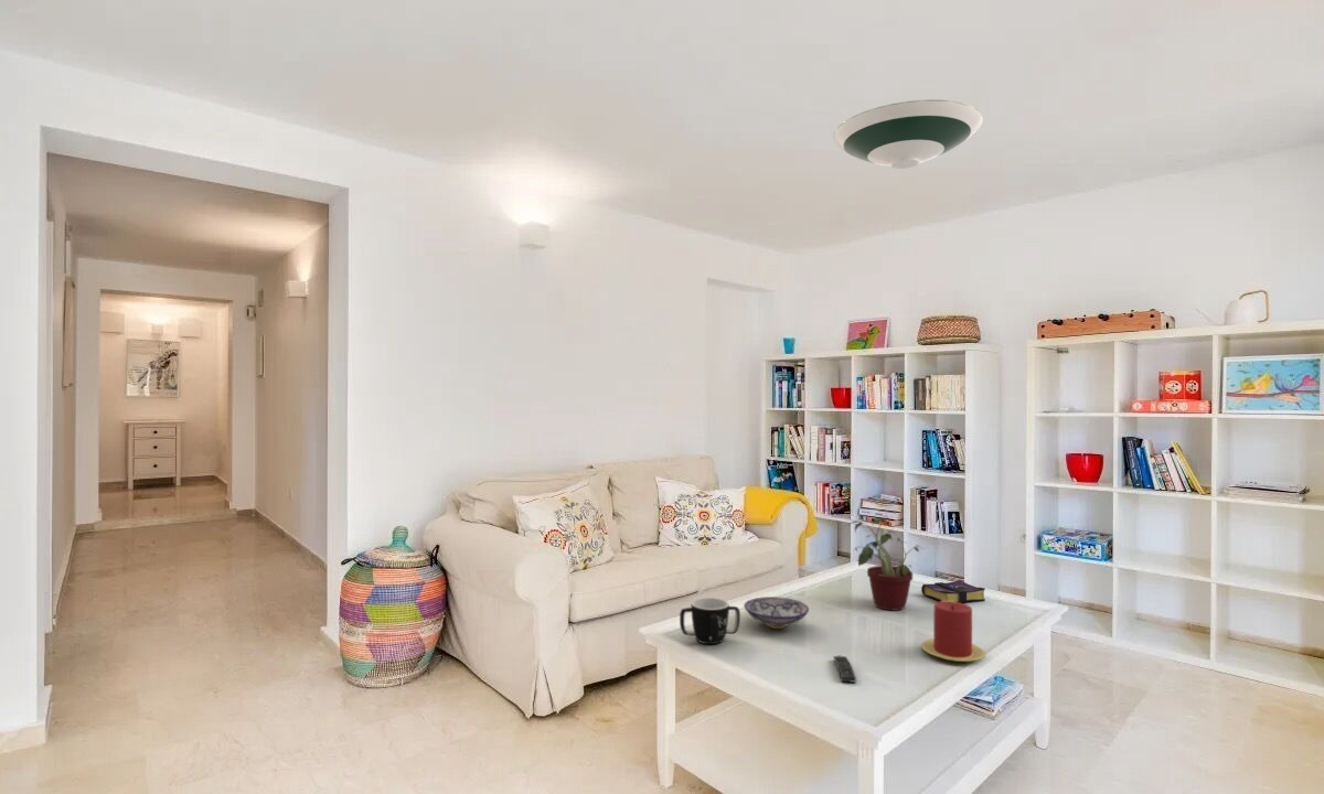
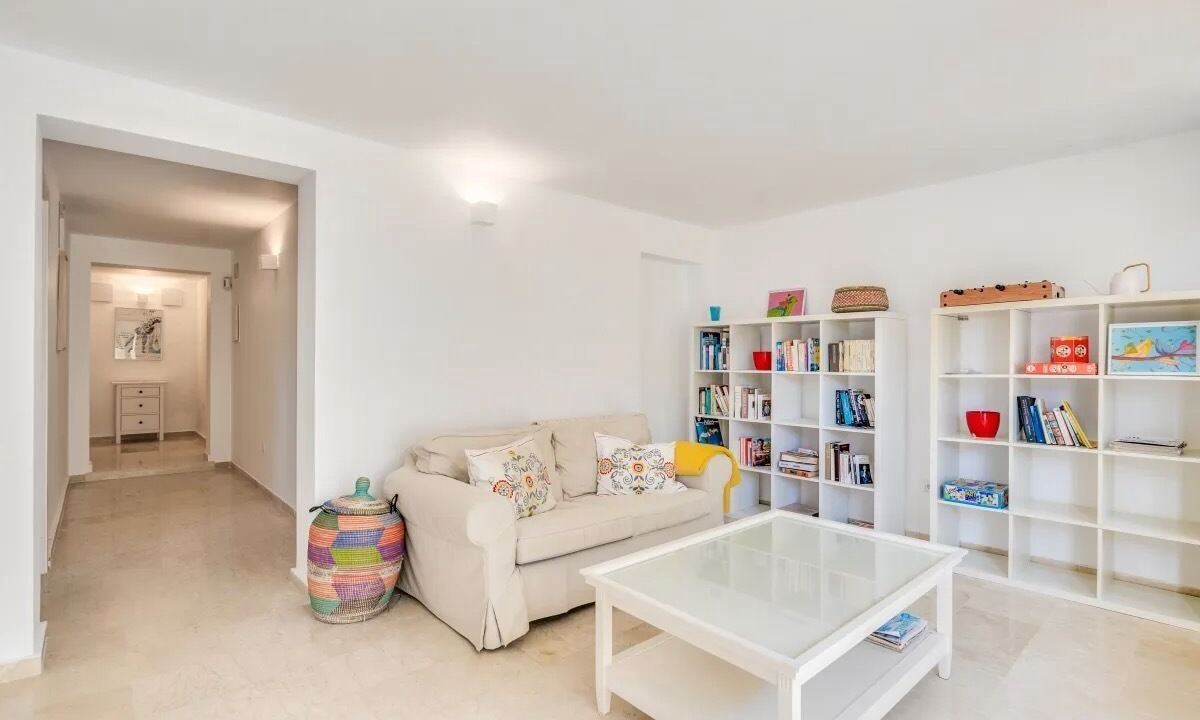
- potted plant [847,514,923,611]
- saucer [832,98,984,170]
- remote control [833,654,857,683]
- mug [679,597,741,645]
- bowl [743,596,810,630]
- candle [920,601,986,663]
- book [920,579,986,603]
